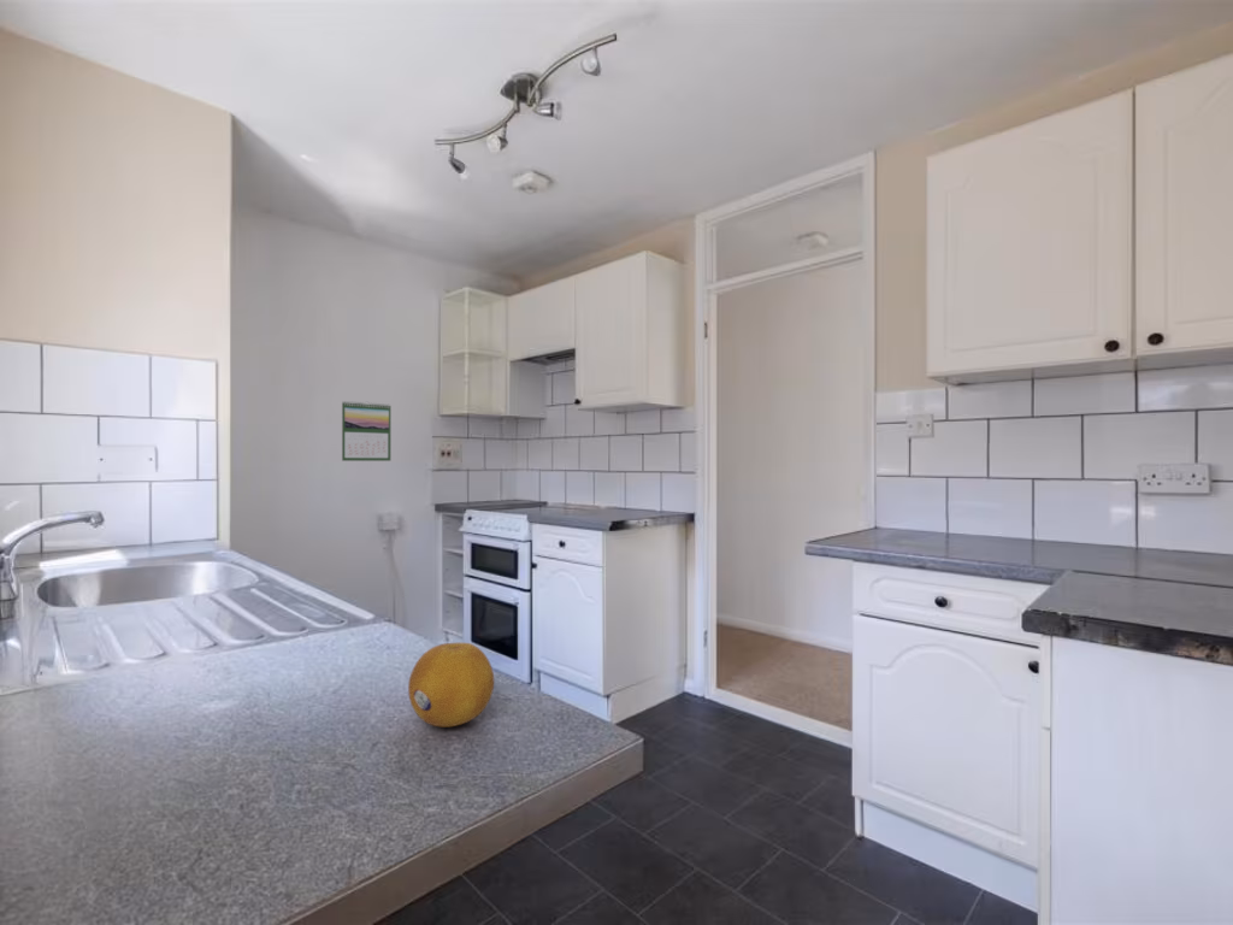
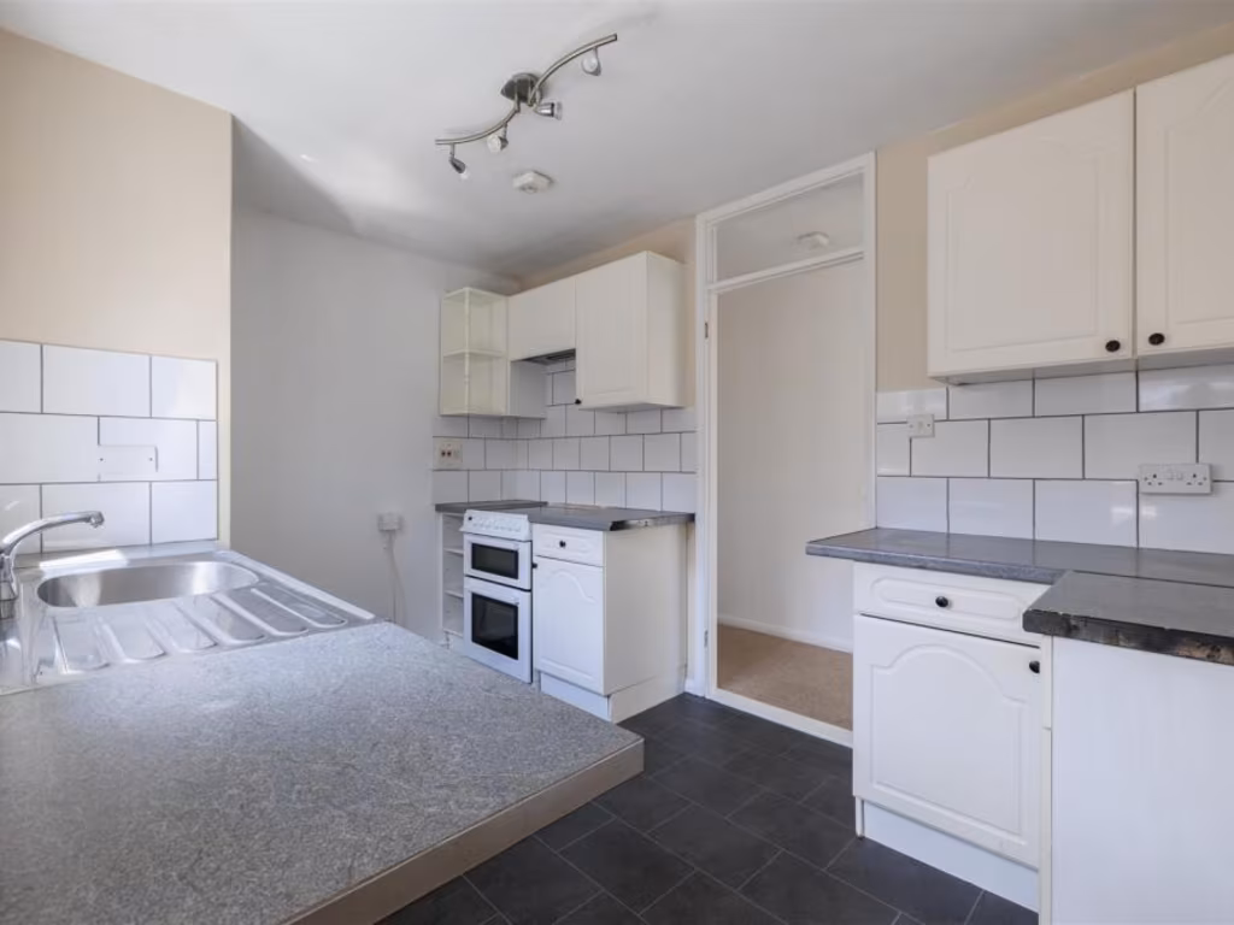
- calendar [341,400,391,462]
- fruit [407,642,495,727]
